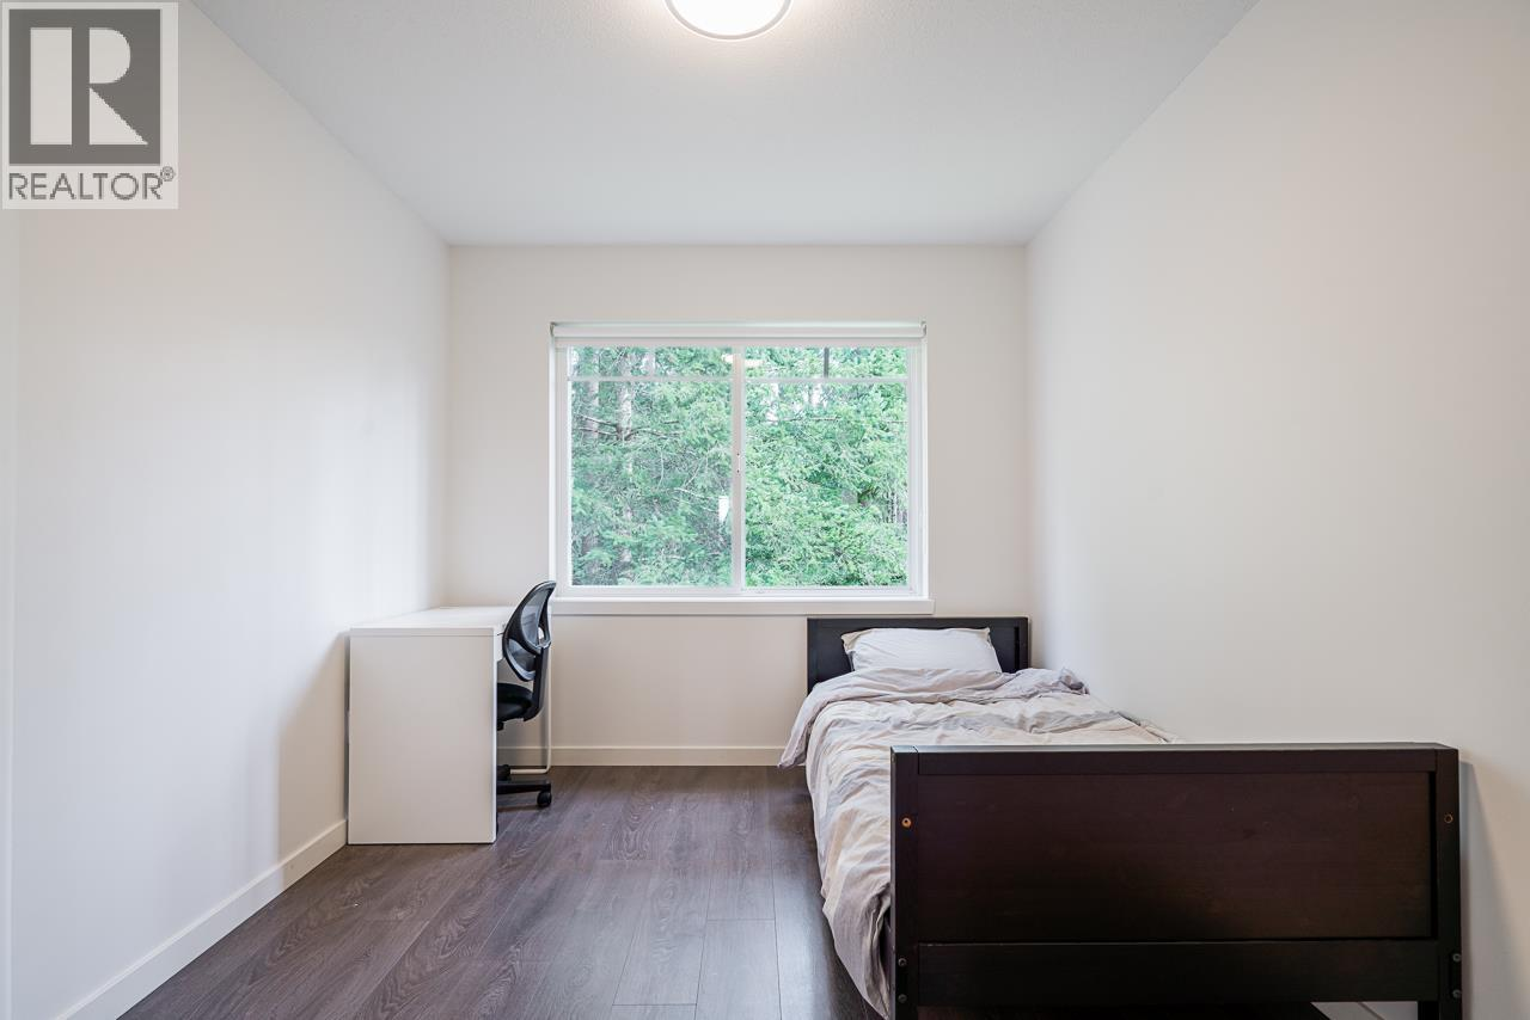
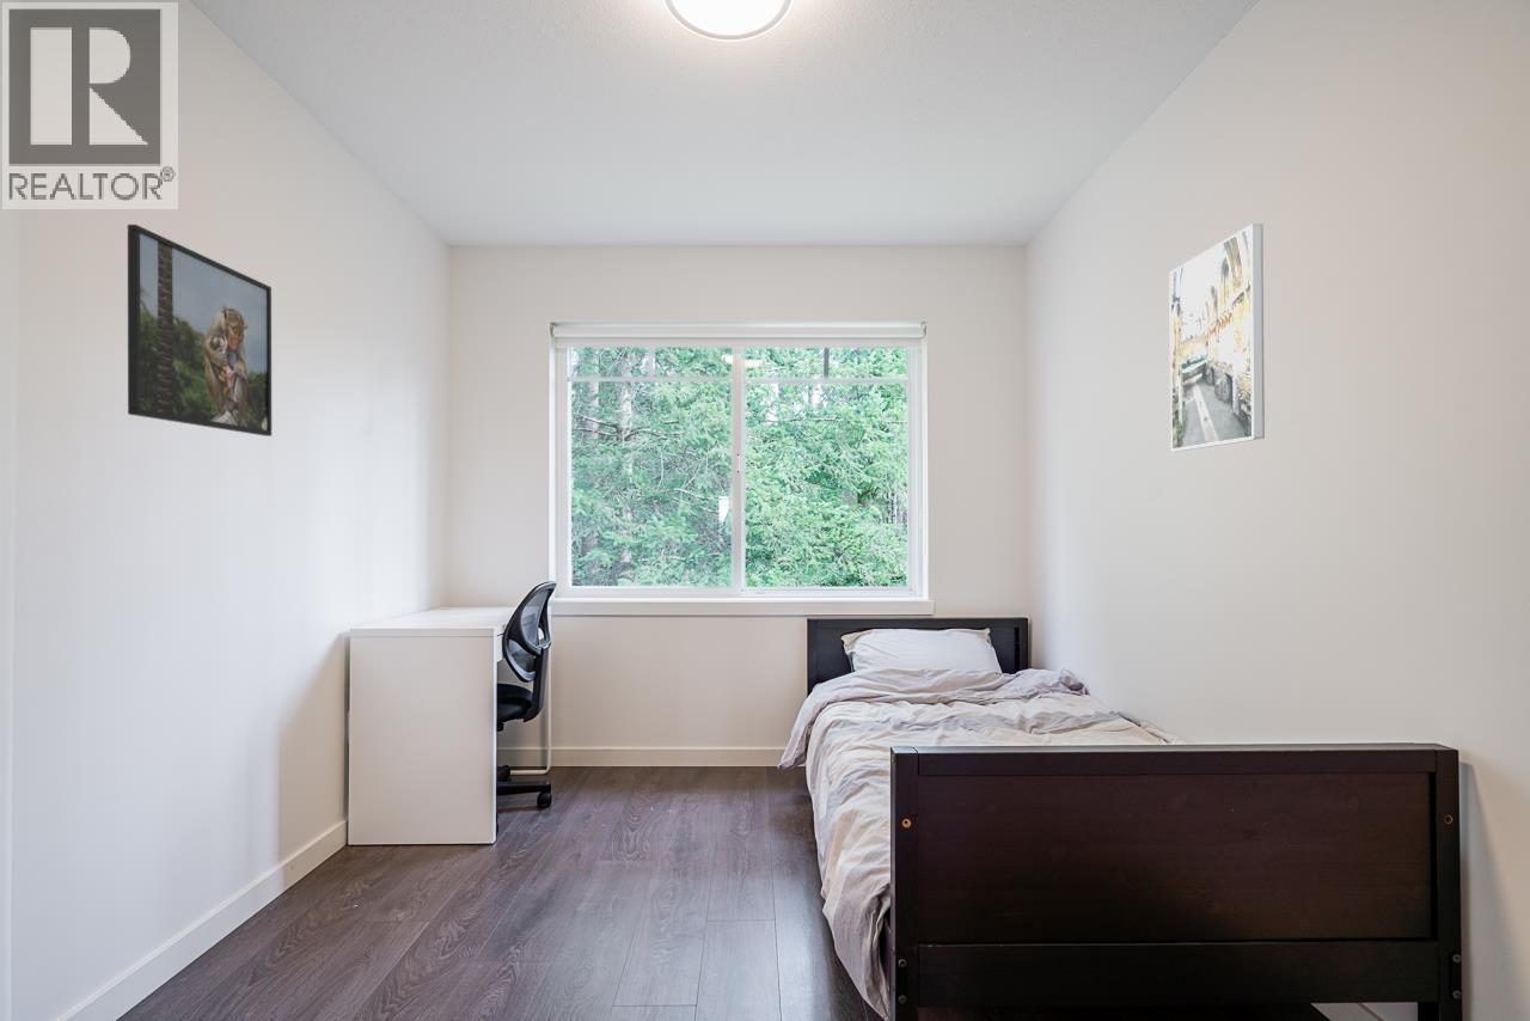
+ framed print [1168,222,1266,452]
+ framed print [127,224,273,438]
